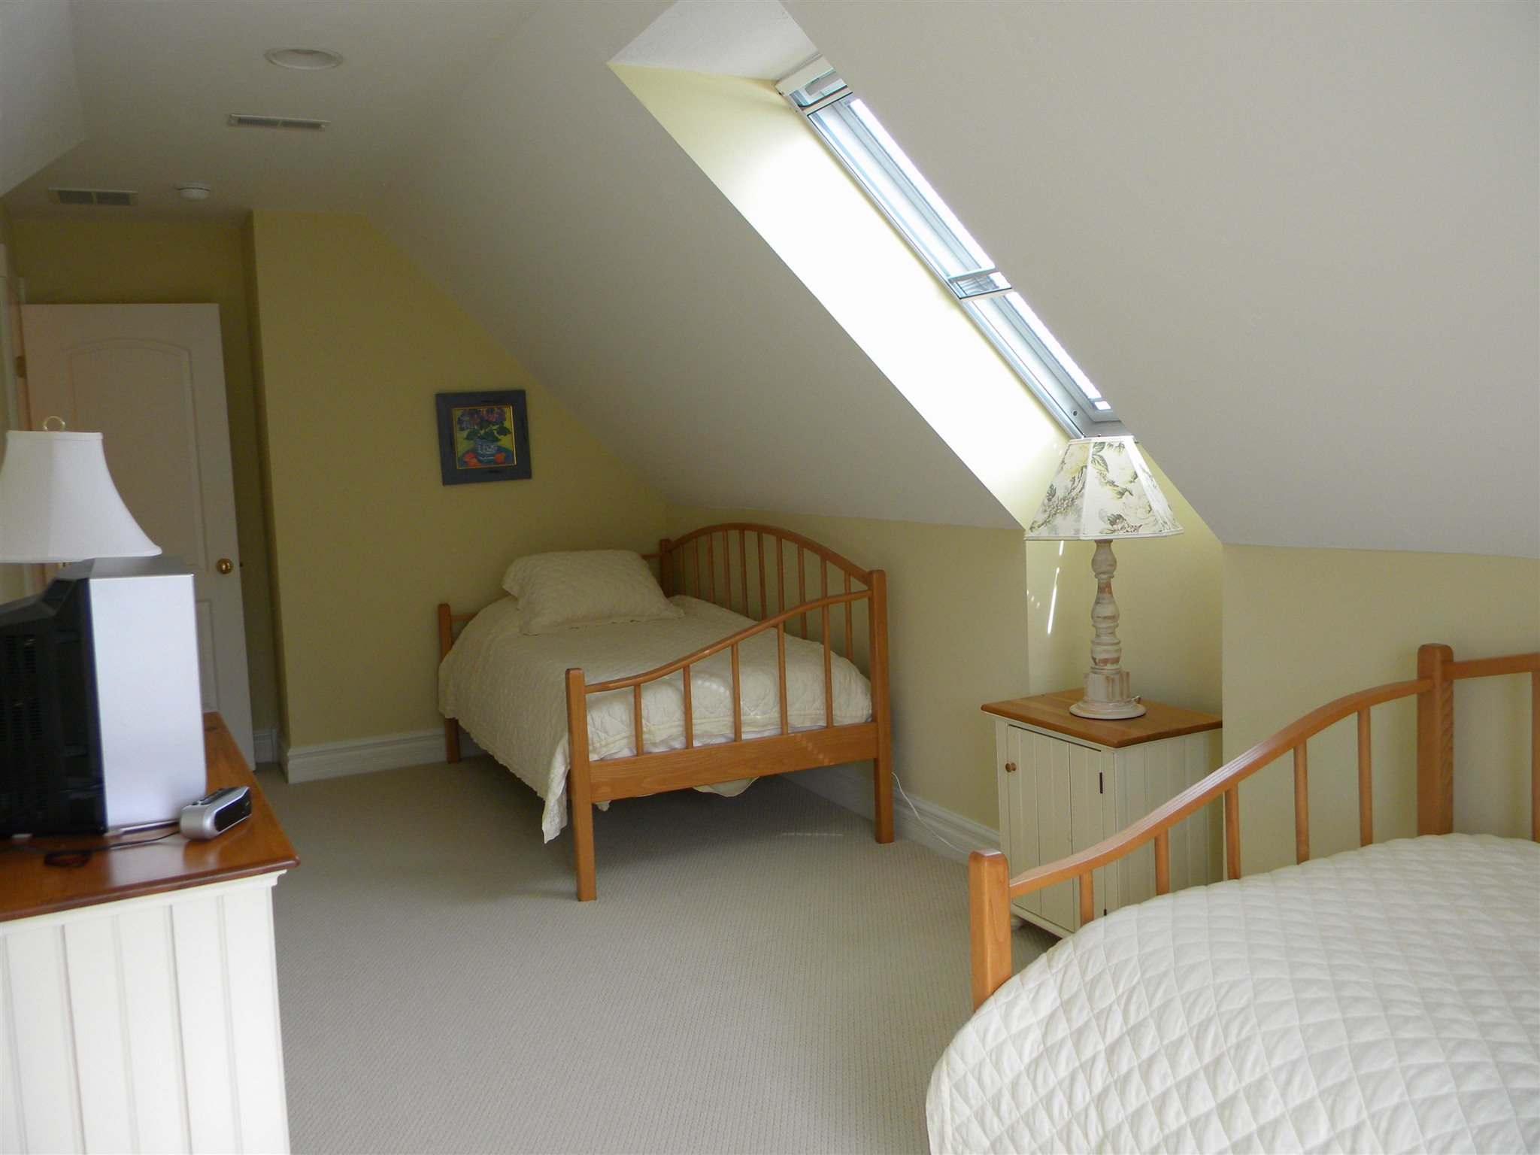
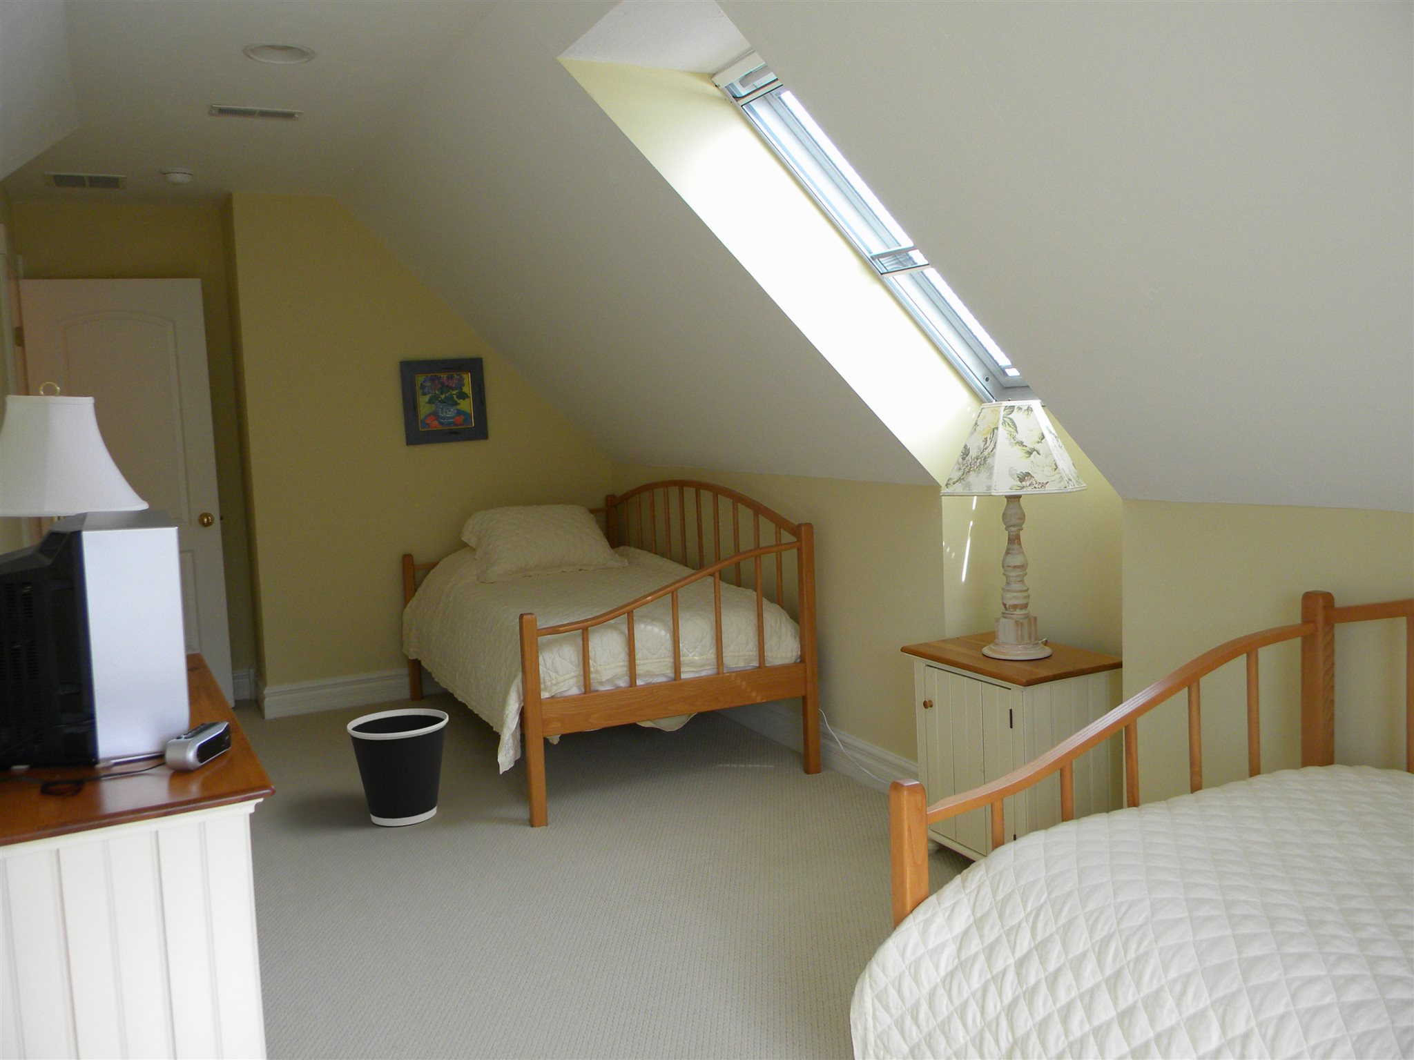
+ wastebasket [346,708,450,827]
